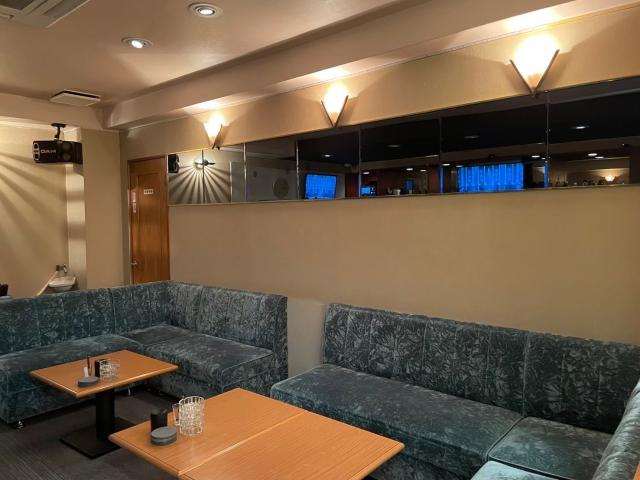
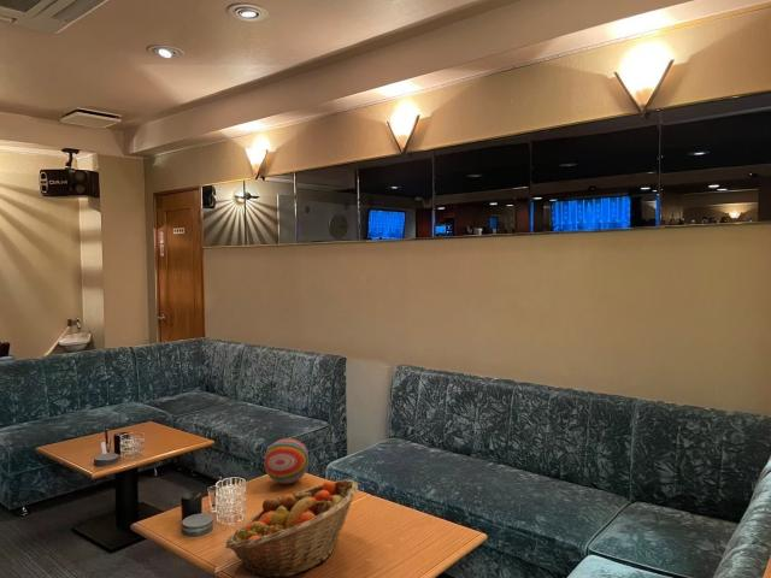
+ decorative ball [263,437,310,485]
+ fruit basket [224,478,359,578]
